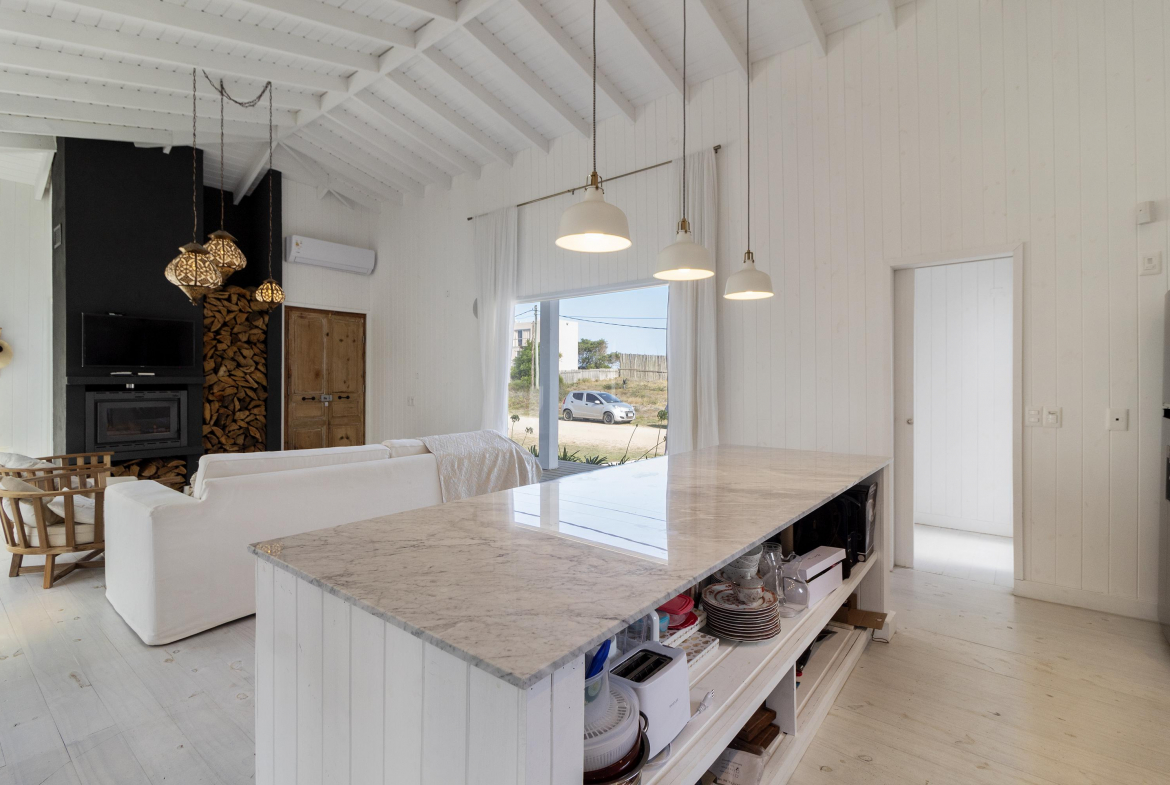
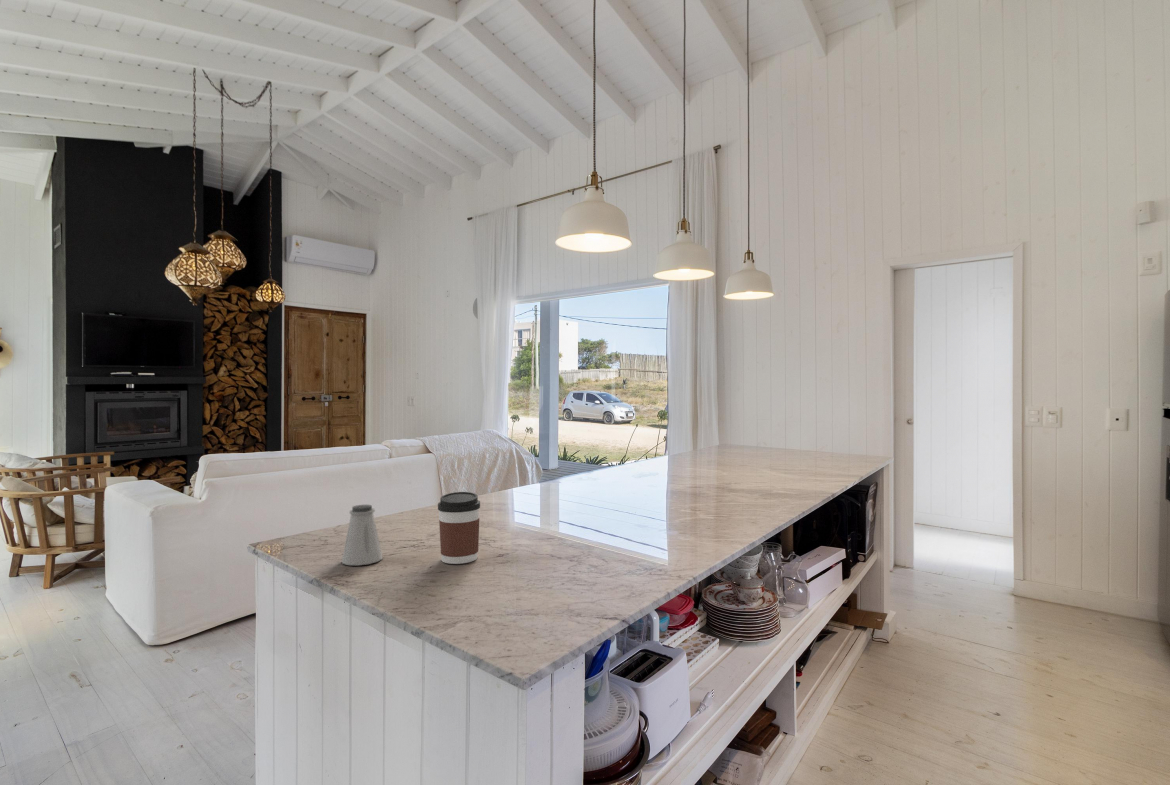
+ saltshaker [341,504,384,566]
+ coffee cup [437,491,481,565]
